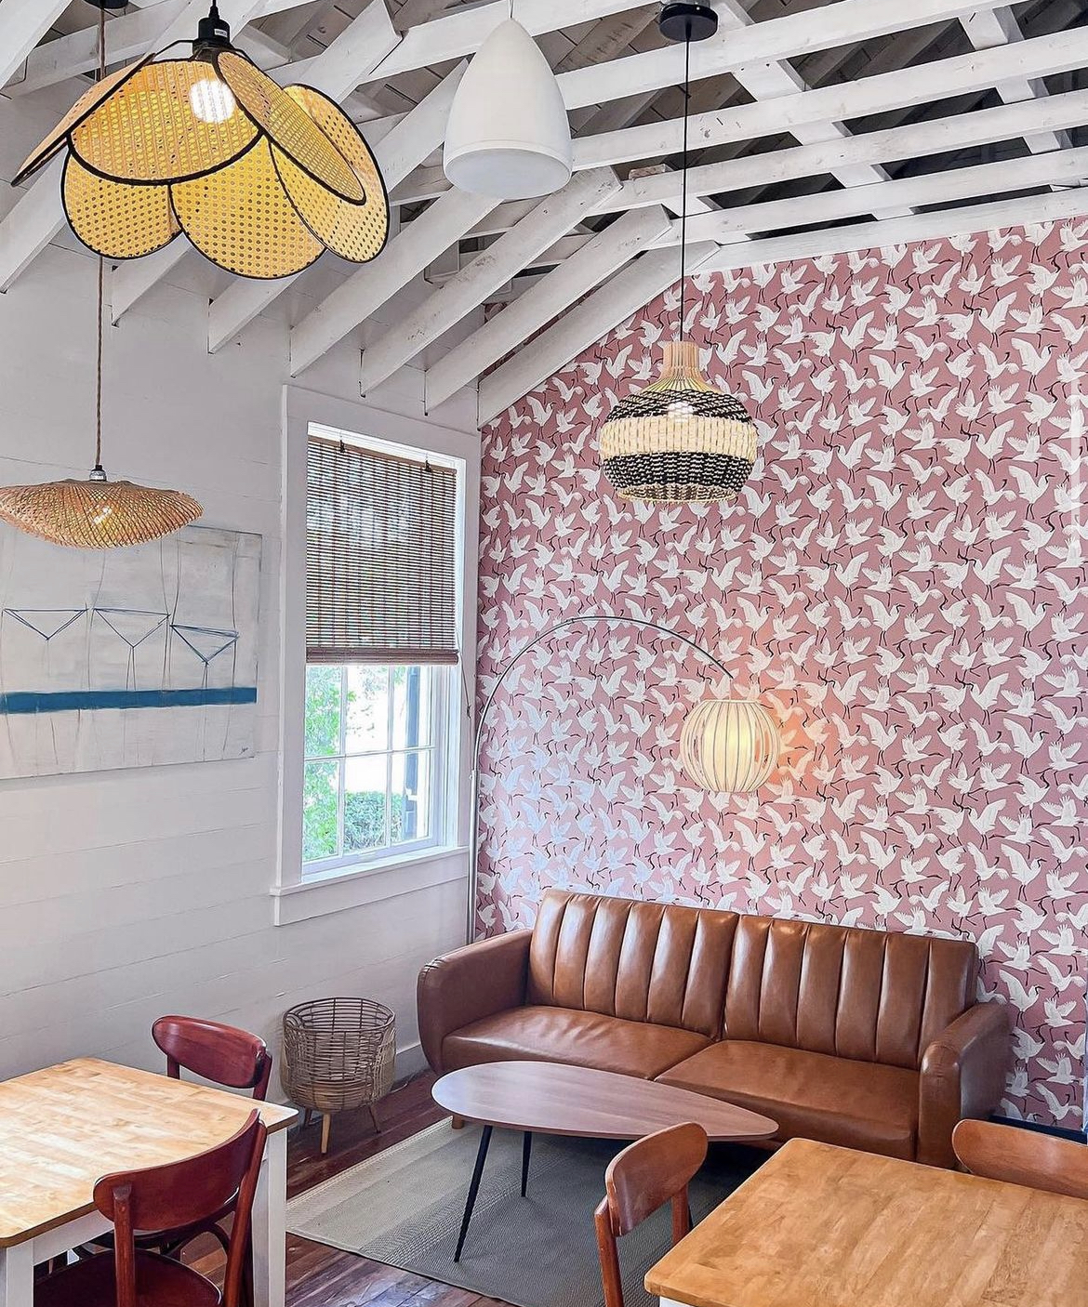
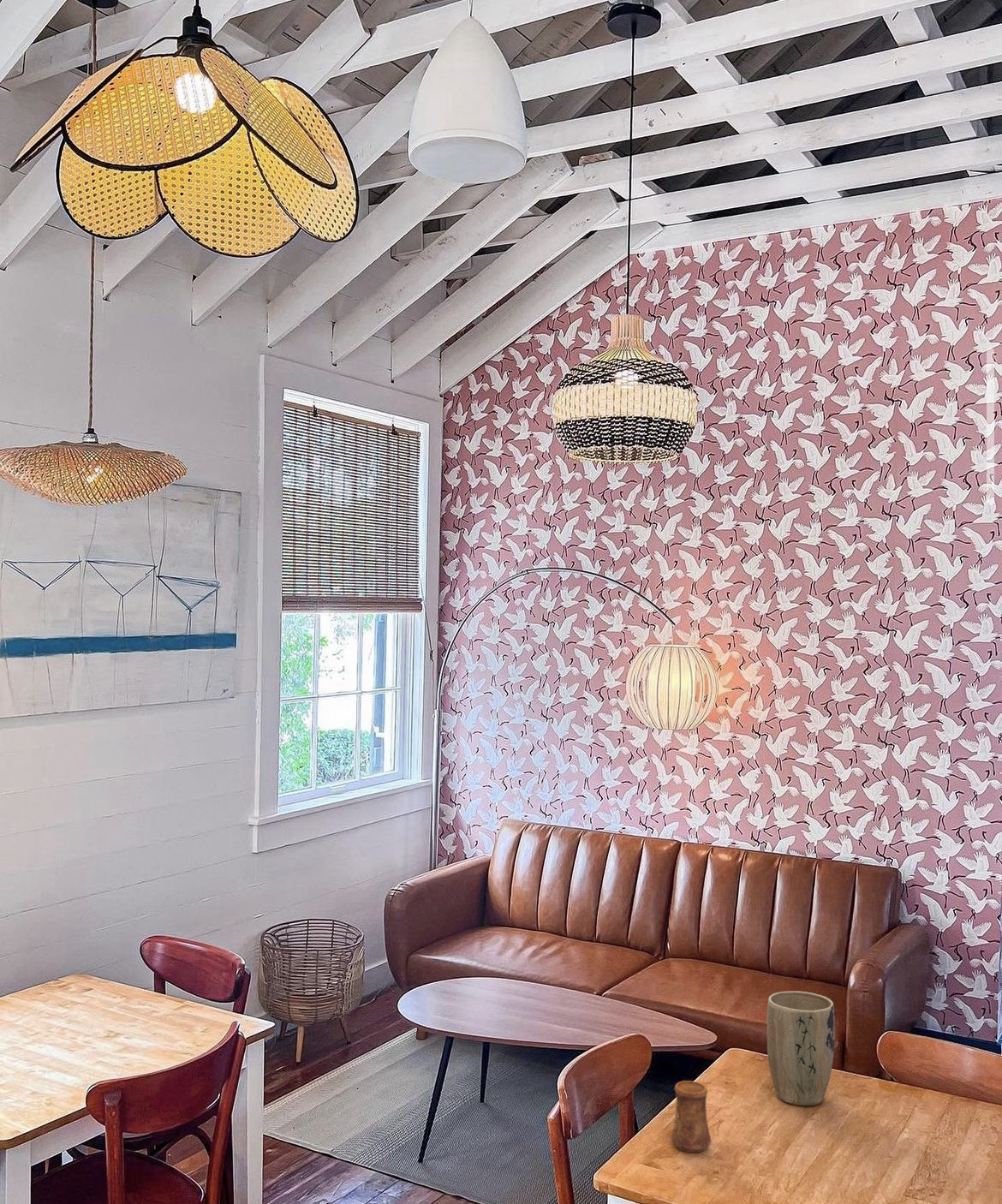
+ cup [670,1080,712,1153]
+ plant pot [766,991,836,1107]
